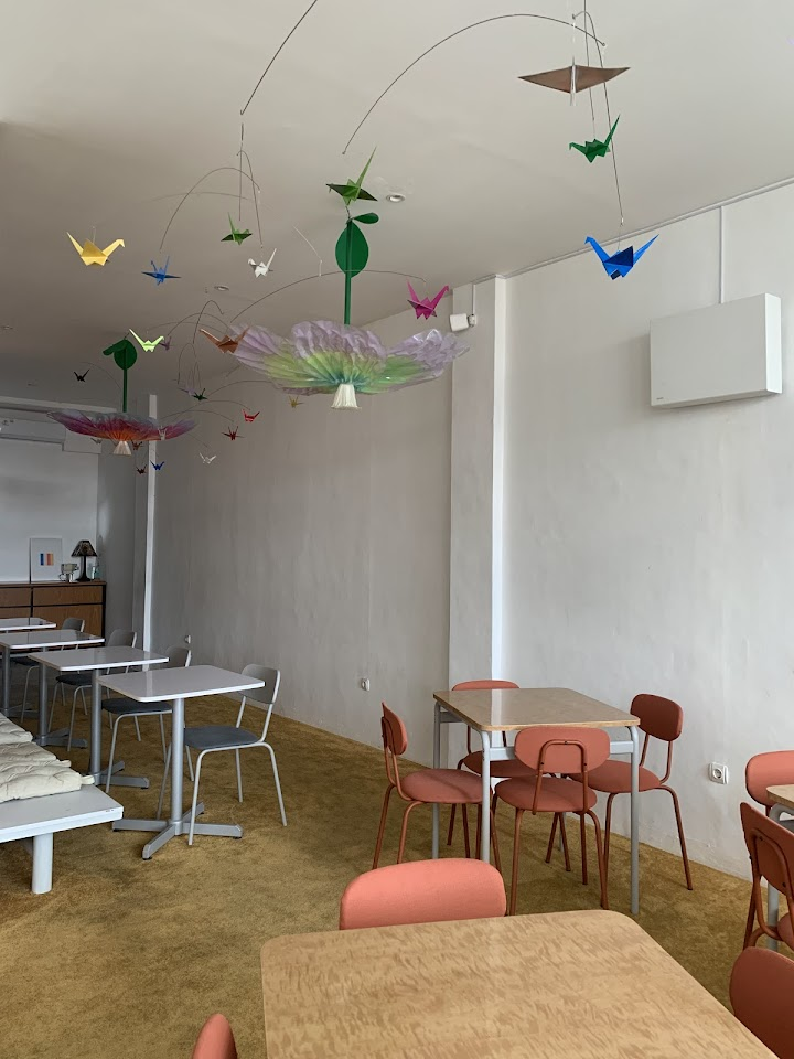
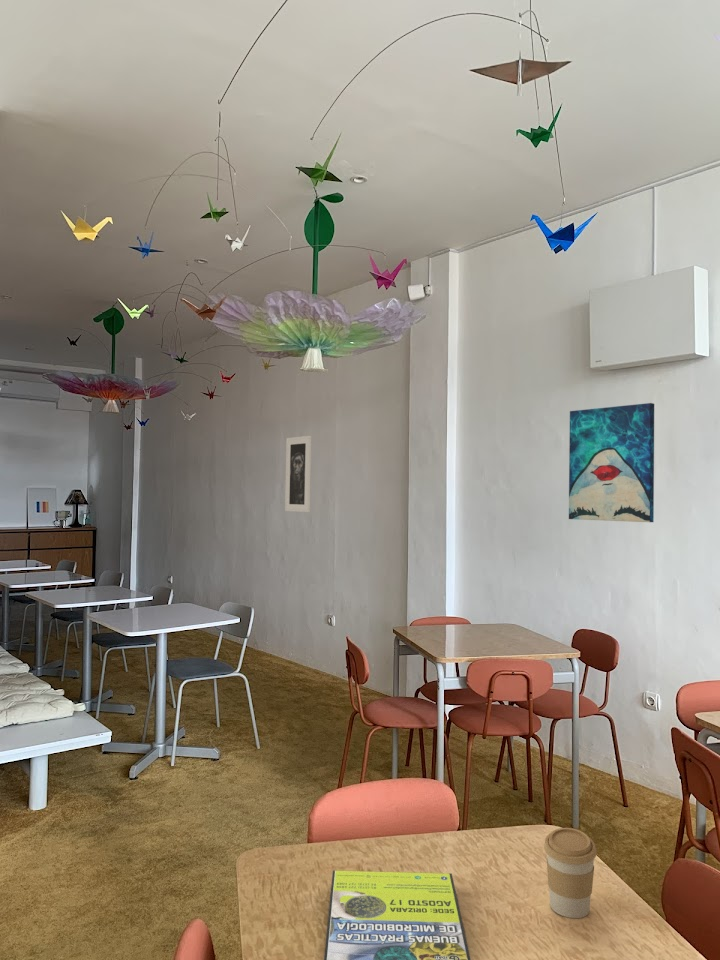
+ coffee cup [543,827,598,919]
+ wall art [568,402,655,523]
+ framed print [284,435,312,513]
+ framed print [323,870,472,960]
